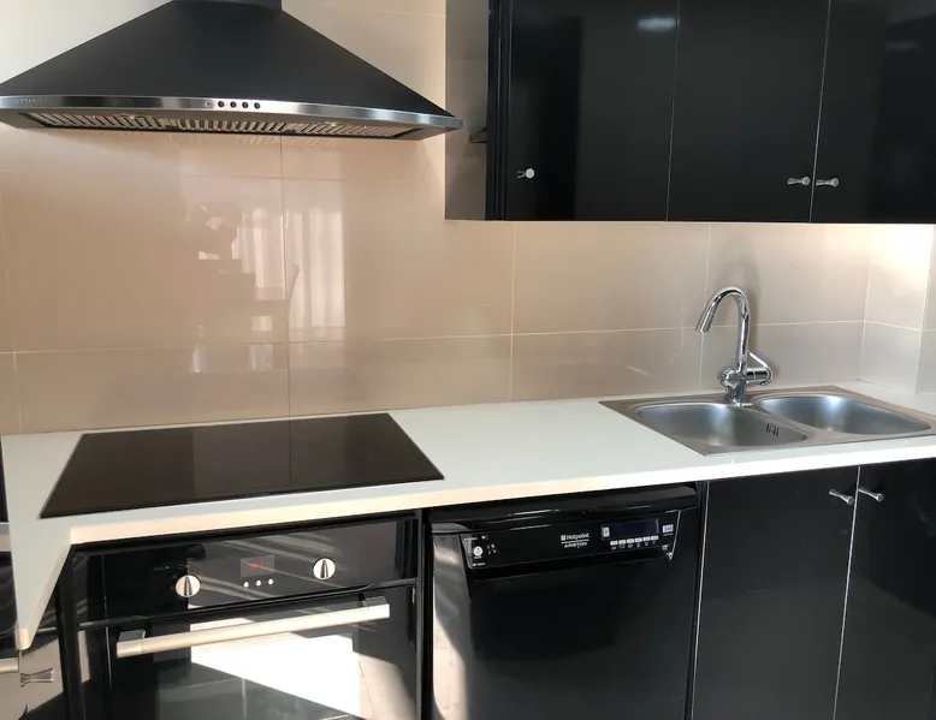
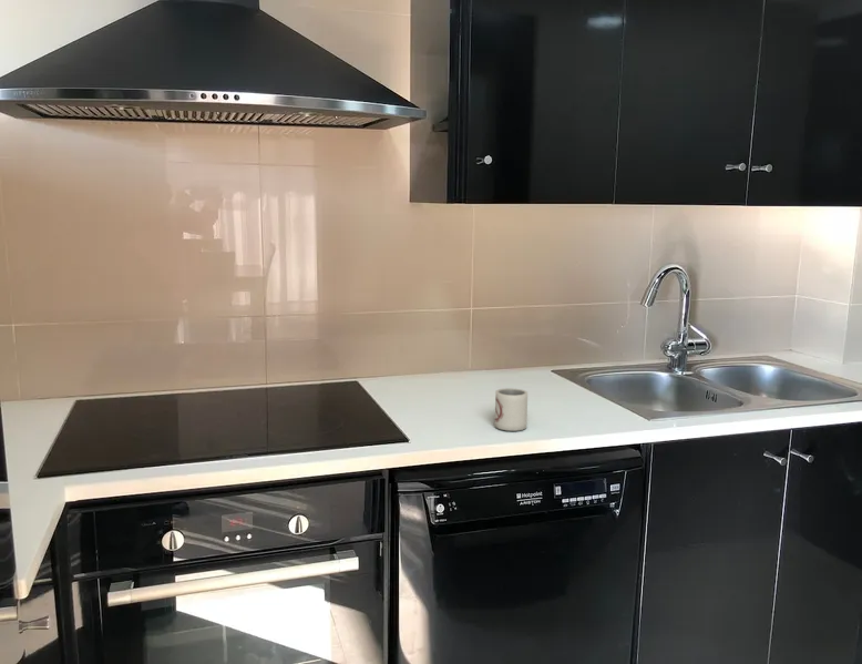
+ cup [494,387,529,432]
